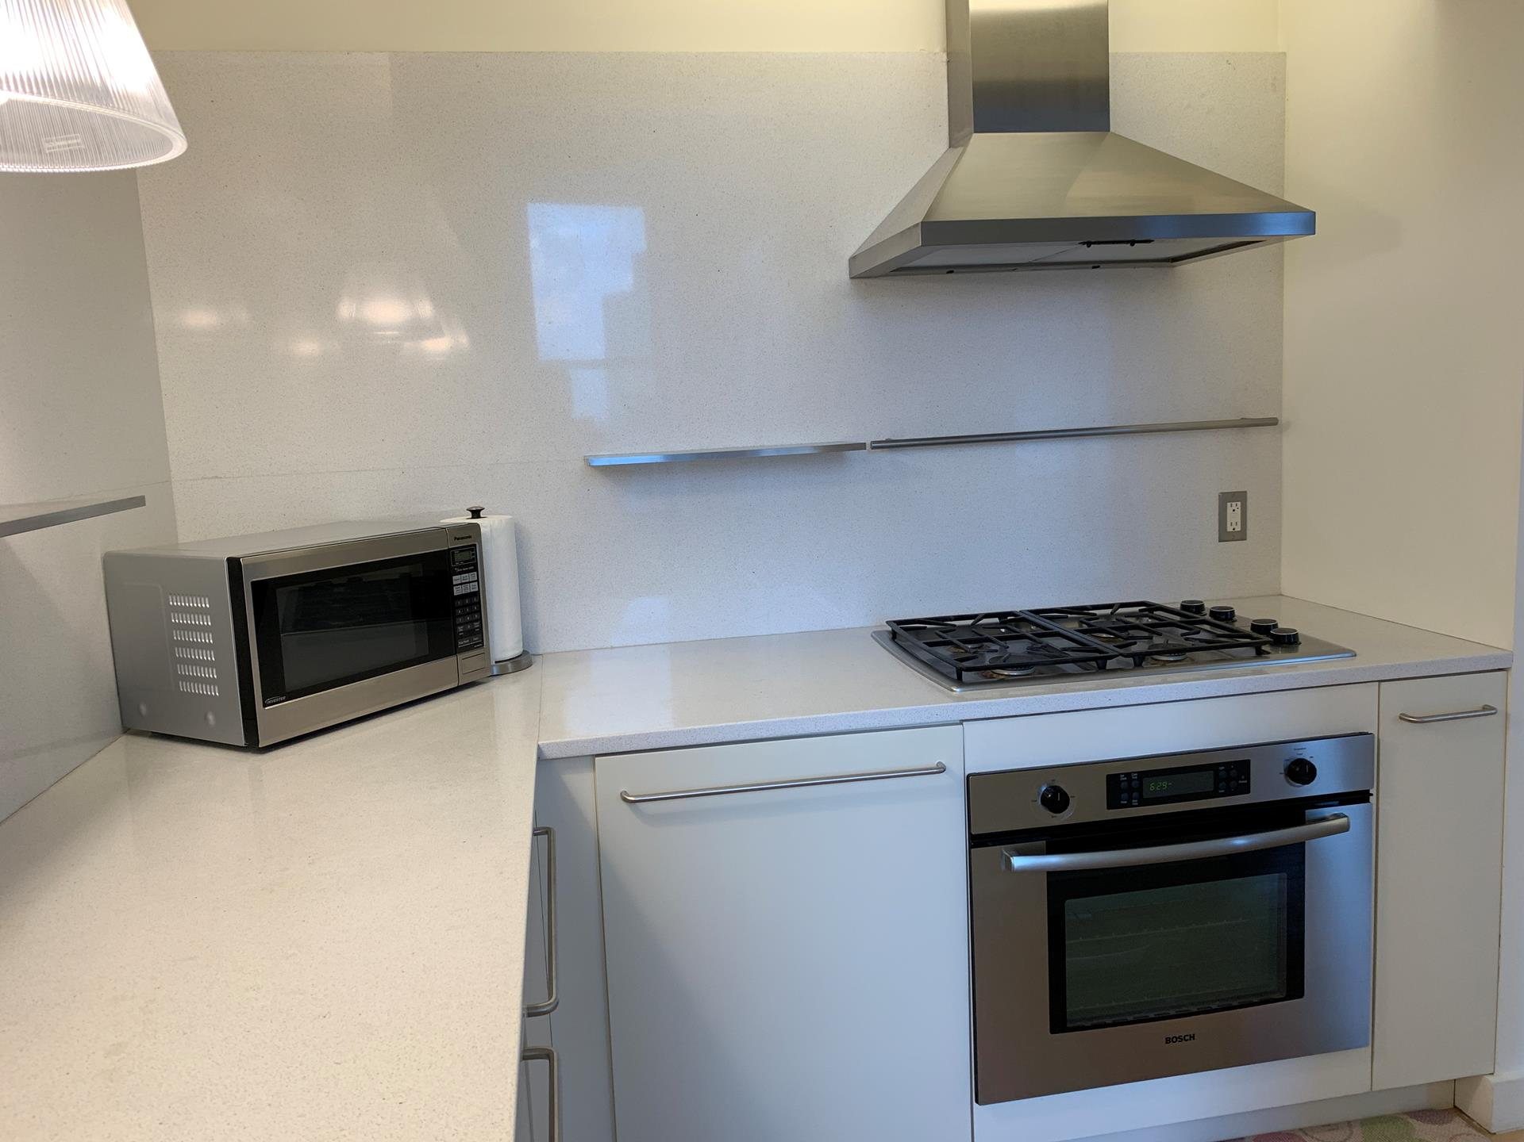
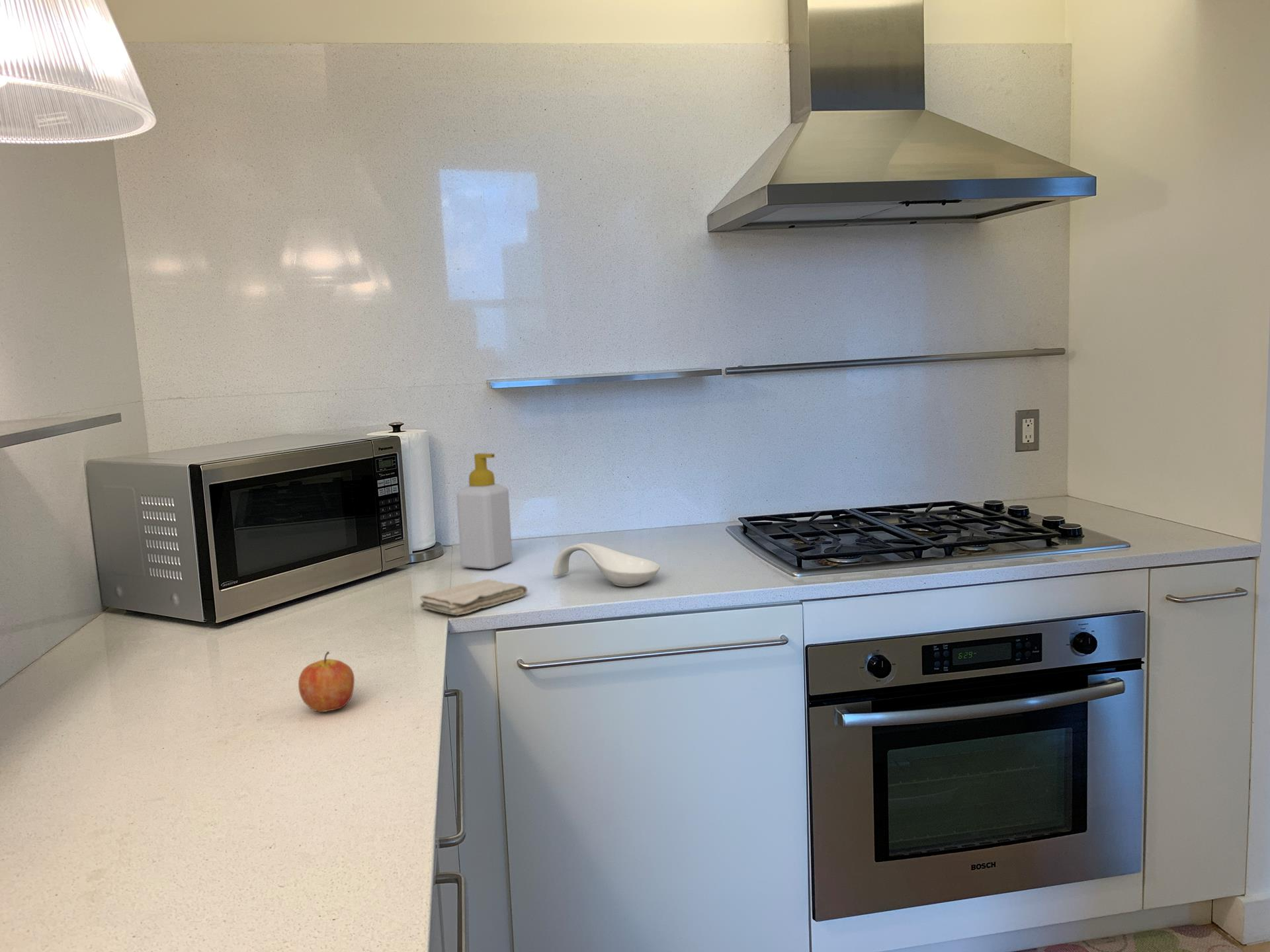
+ soap bottle [456,453,513,570]
+ washcloth [419,578,529,616]
+ apple [298,651,355,713]
+ spoon rest [552,542,660,587]
